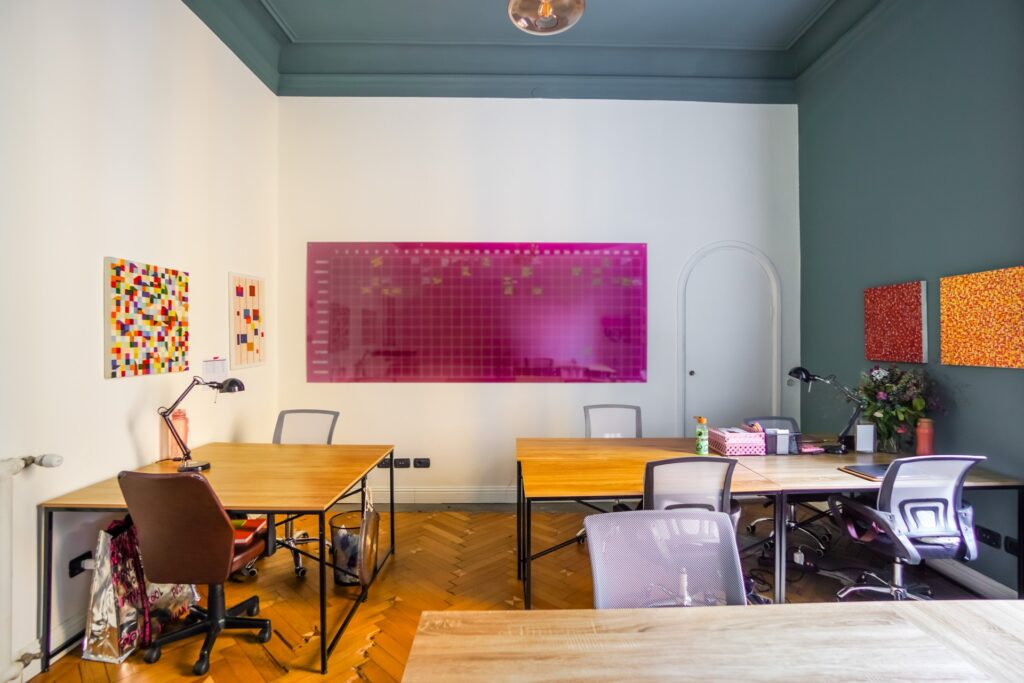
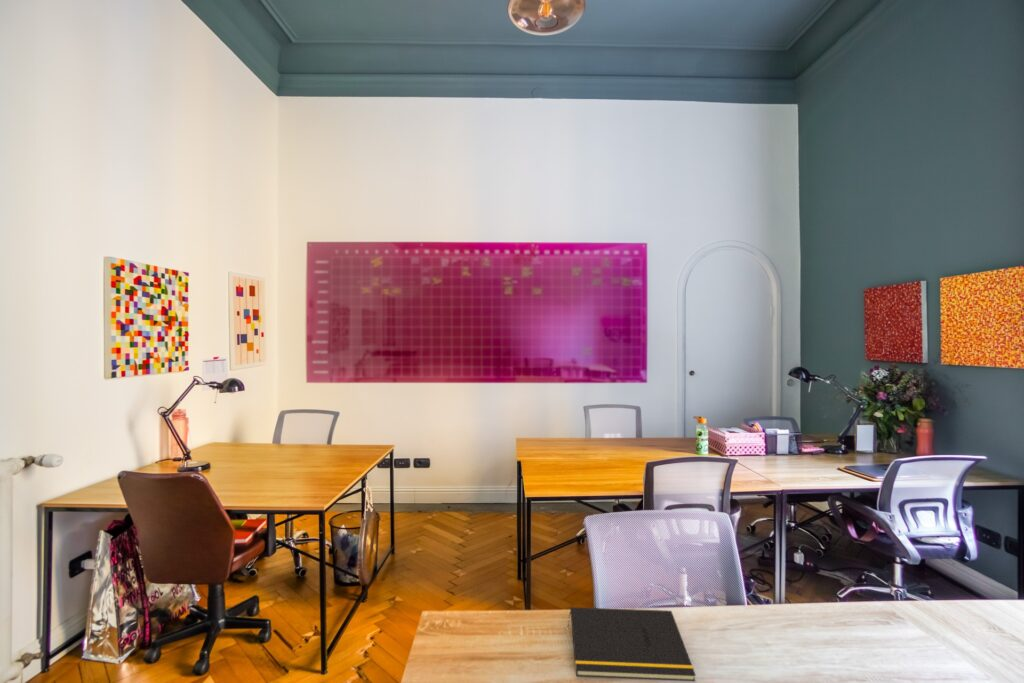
+ notepad [567,606,697,682]
